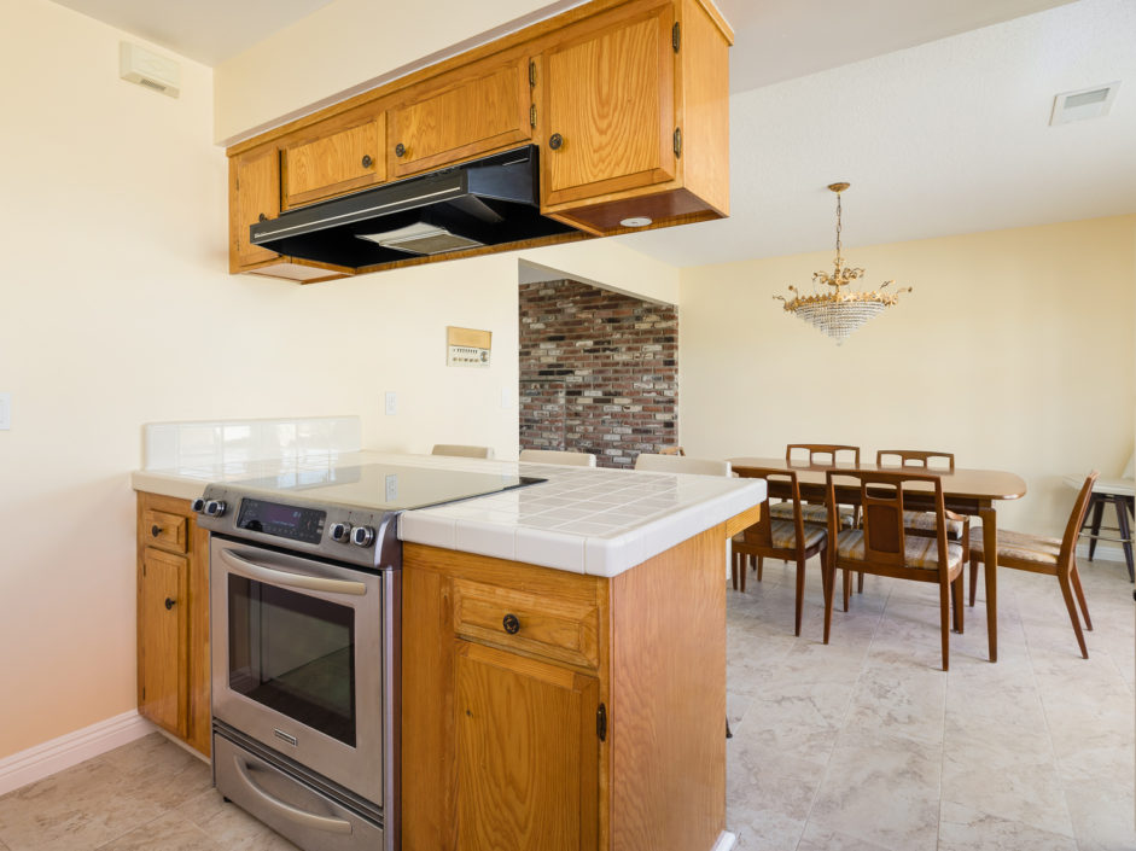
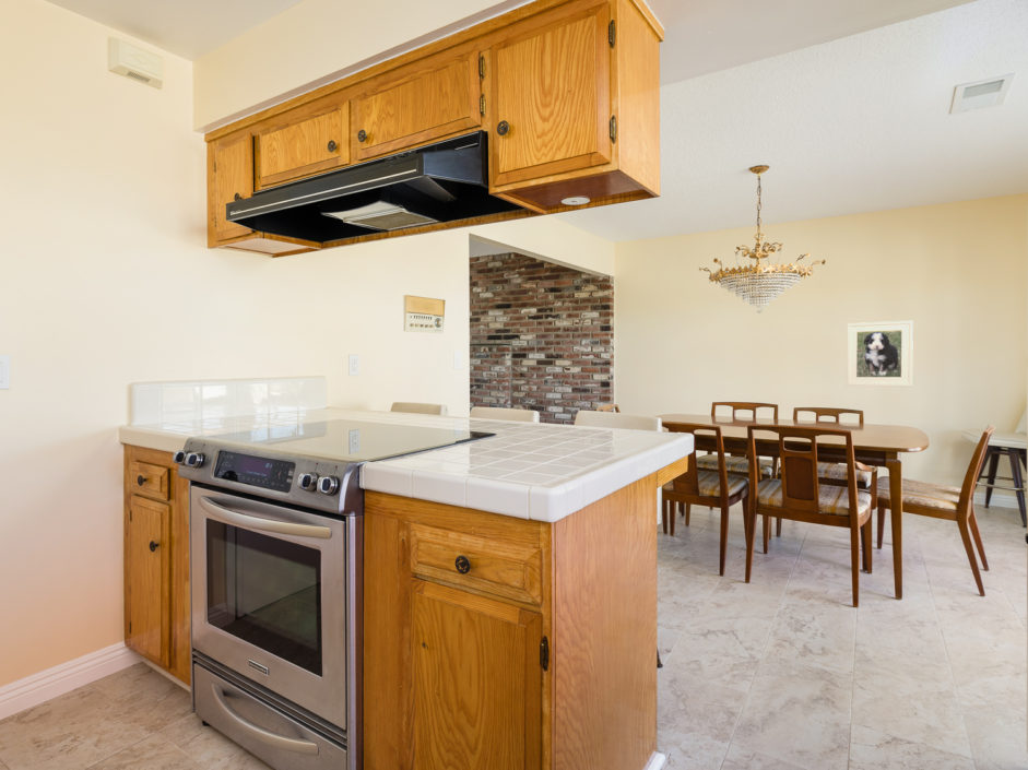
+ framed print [846,320,914,388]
